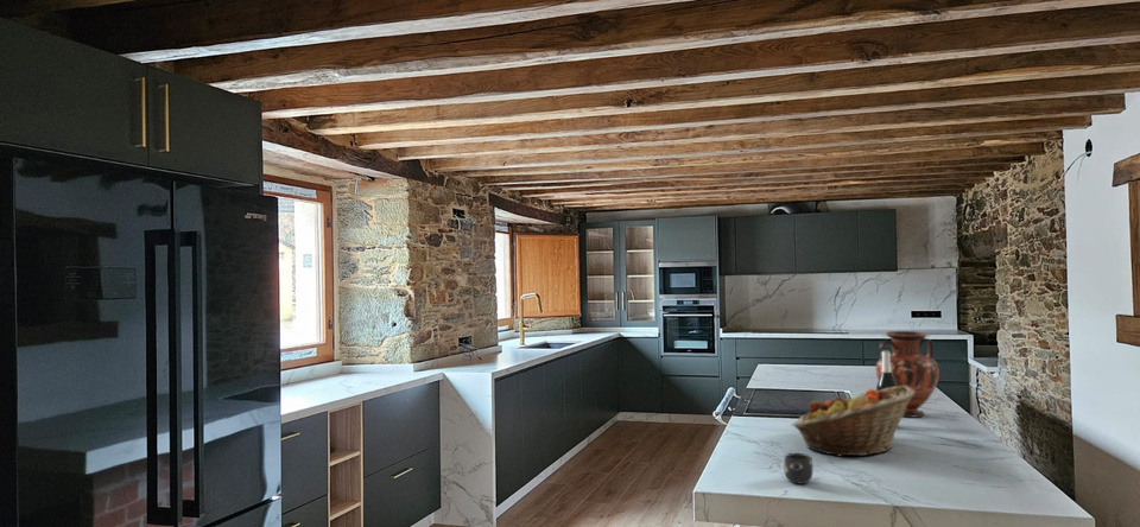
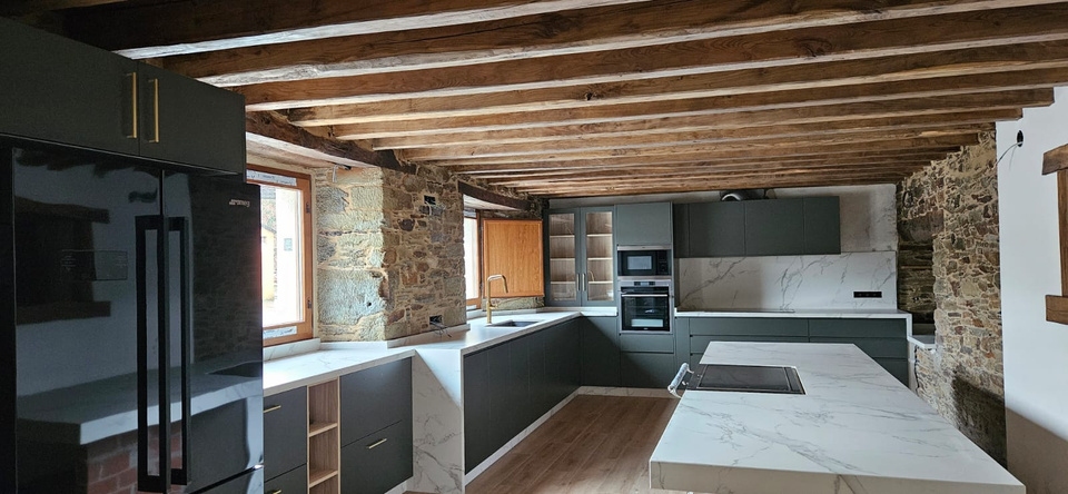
- fruit basket [792,386,914,457]
- mug [783,452,813,484]
- vase [875,330,940,418]
- wine bottle [875,349,897,391]
